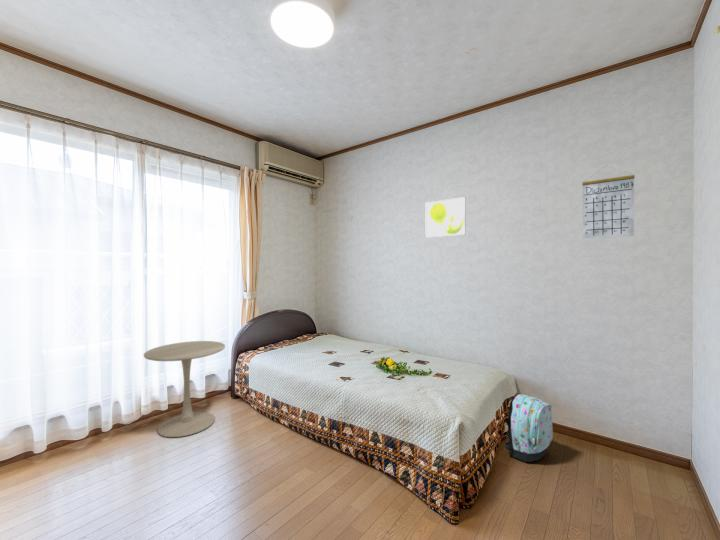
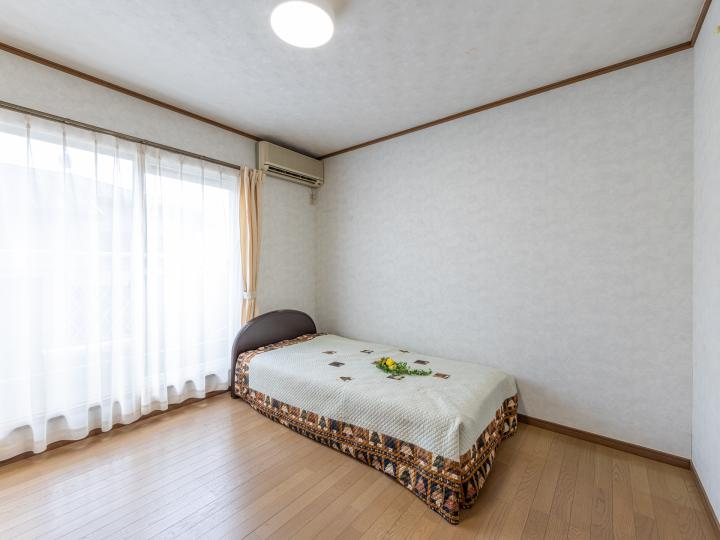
- side table [143,340,226,438]
- backpack [504,393,554,463]
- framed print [425,196,467,238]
- calendar [581,165,636,239]
